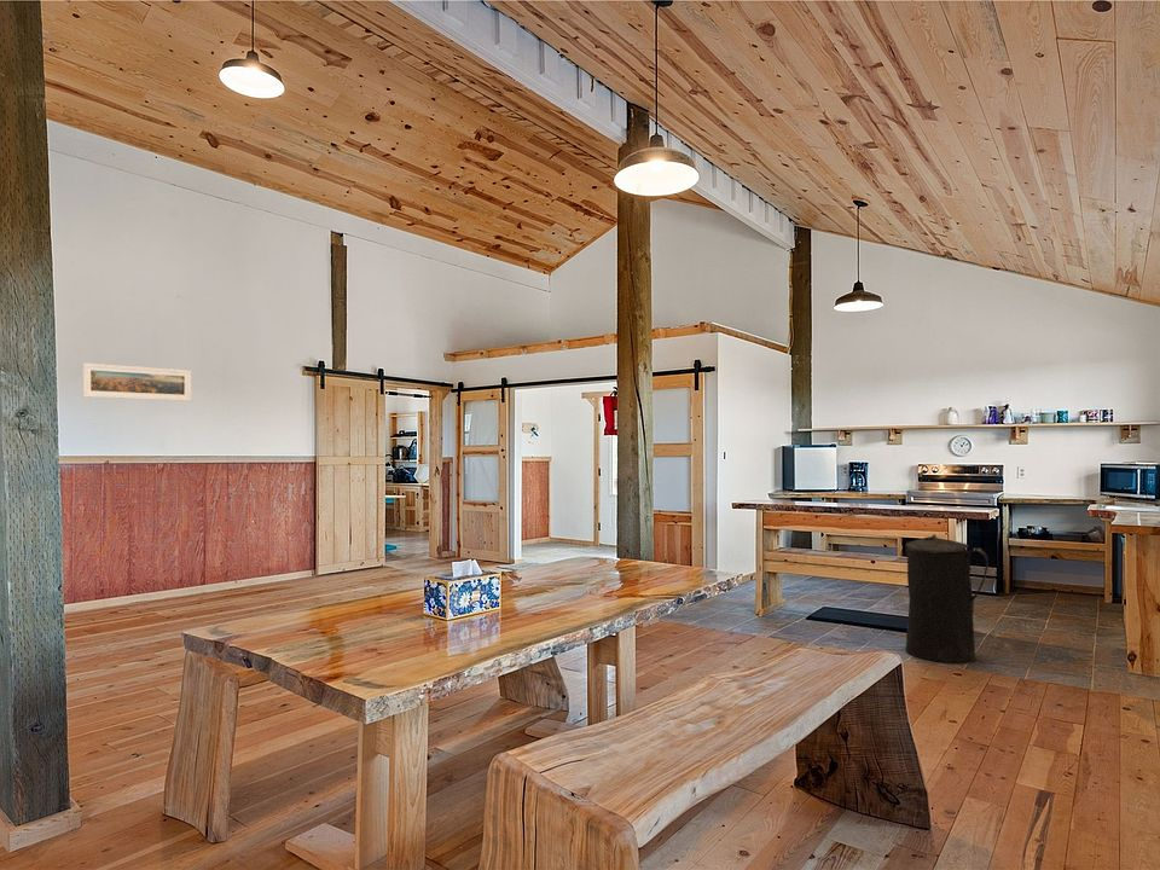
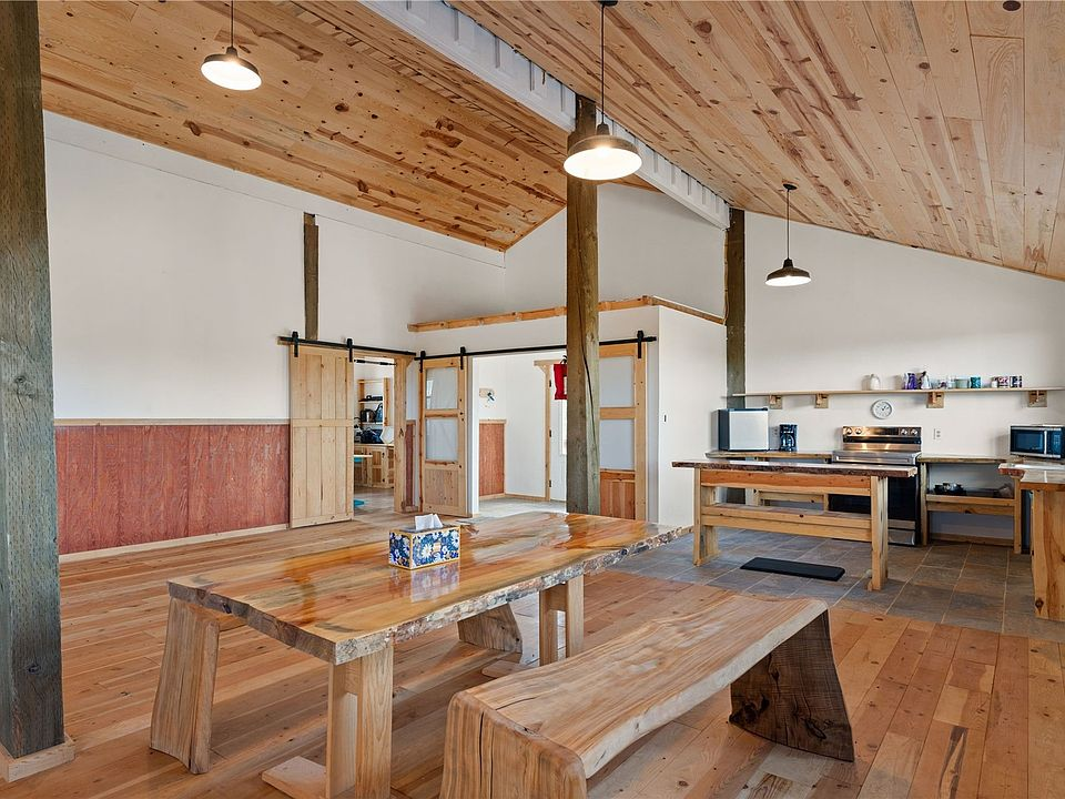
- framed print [81,361,192,402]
- trash can [905,533,990,665]
